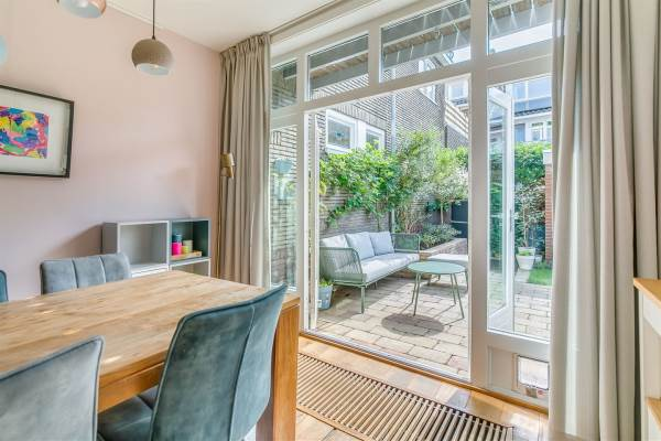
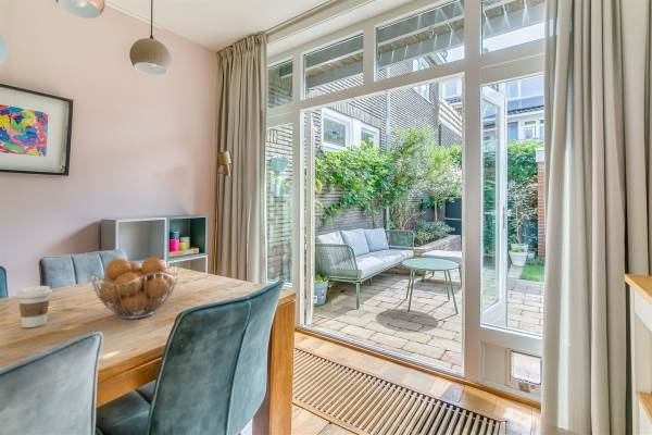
+ coffee cup [15,285,53,328]
+ fruit basket [90,257,180,320]
